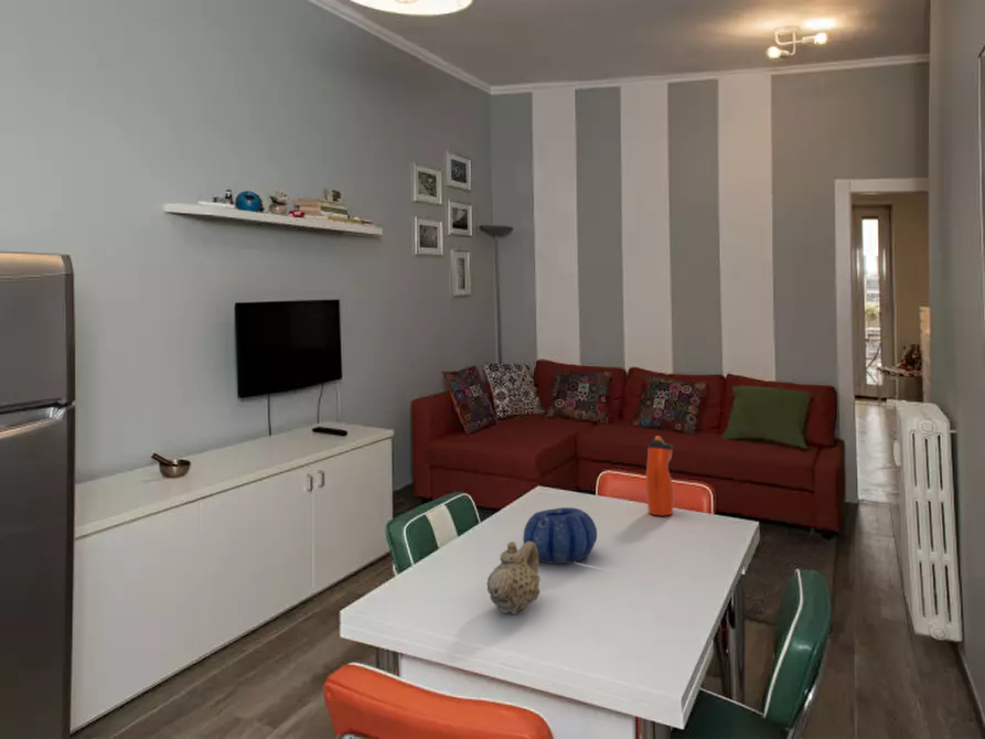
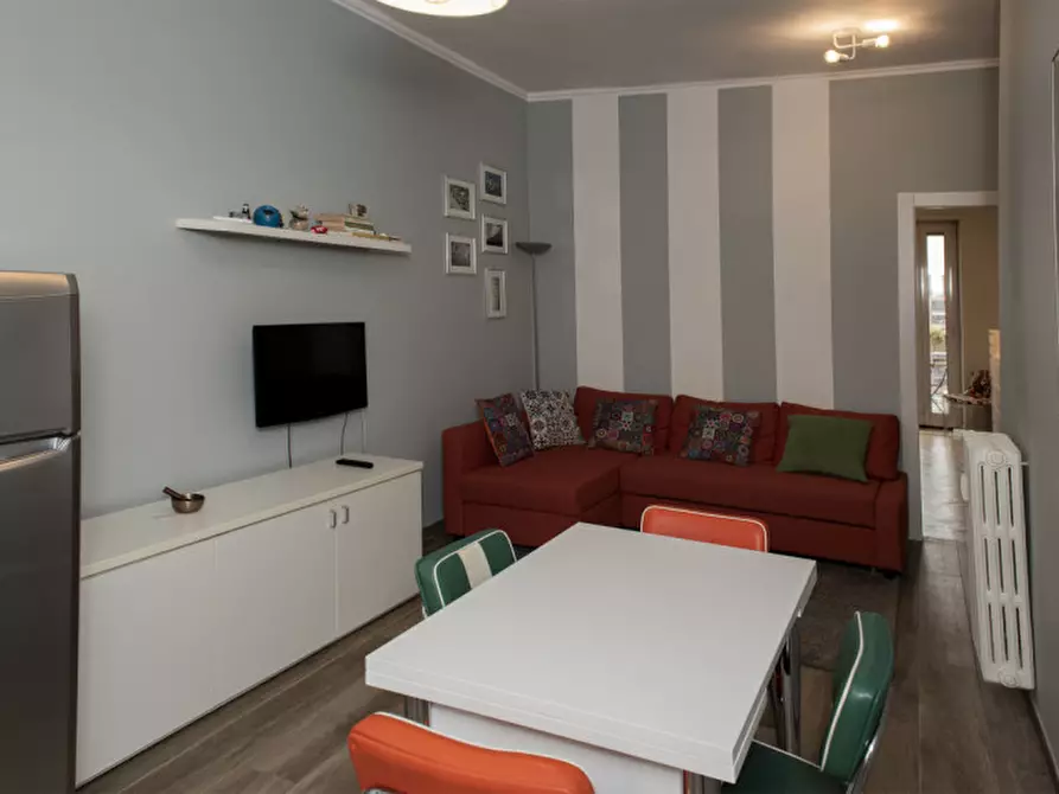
- water bottle [644,435,675,517]
- teapot [486,540,542,615]
- decorative bowl [522,506,598,565]
